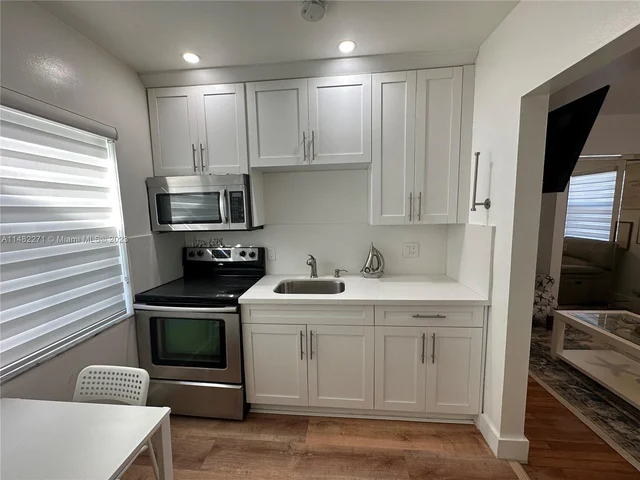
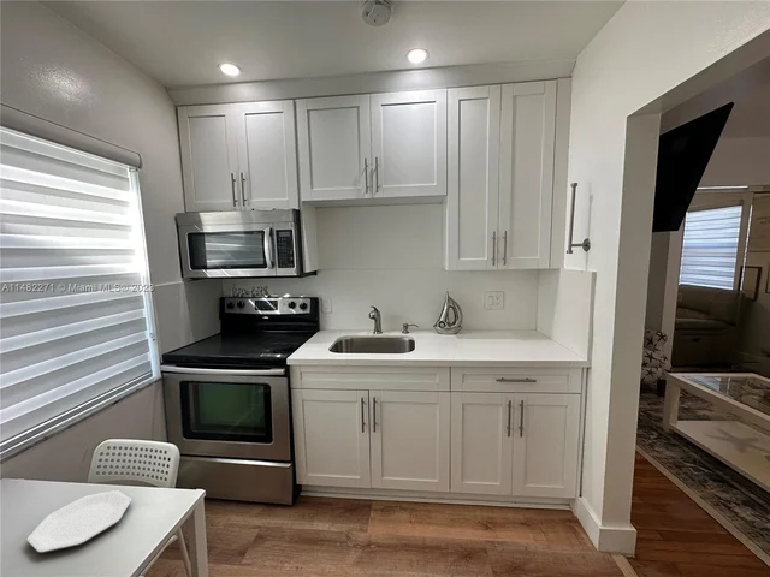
+ plate [25,489,132,554]
